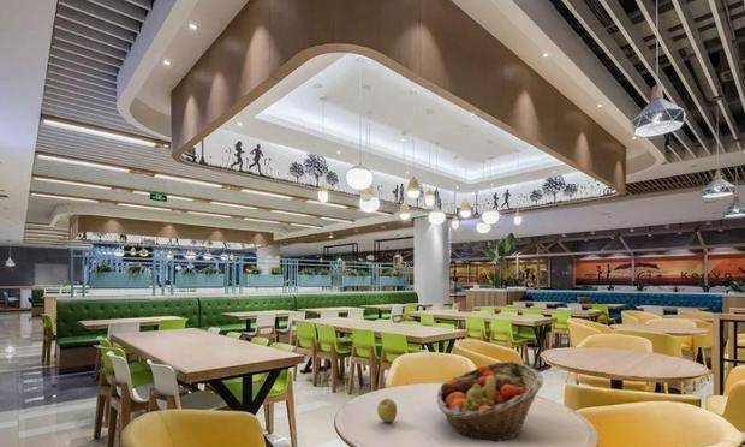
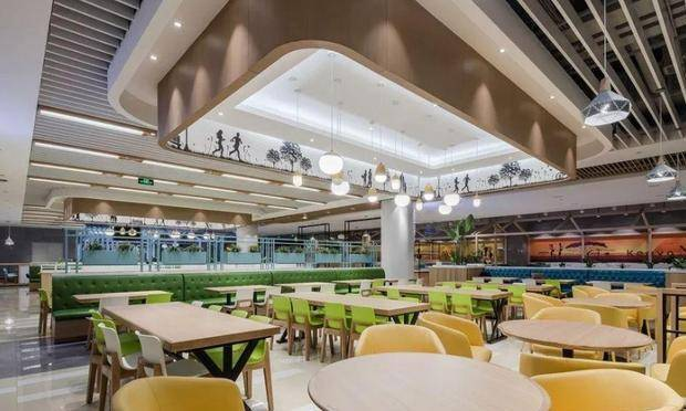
- fruit basket [436,360,544,443]
- apple [376,398,398,423]
